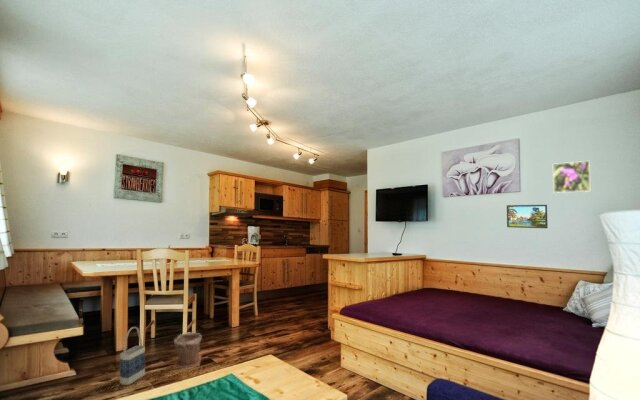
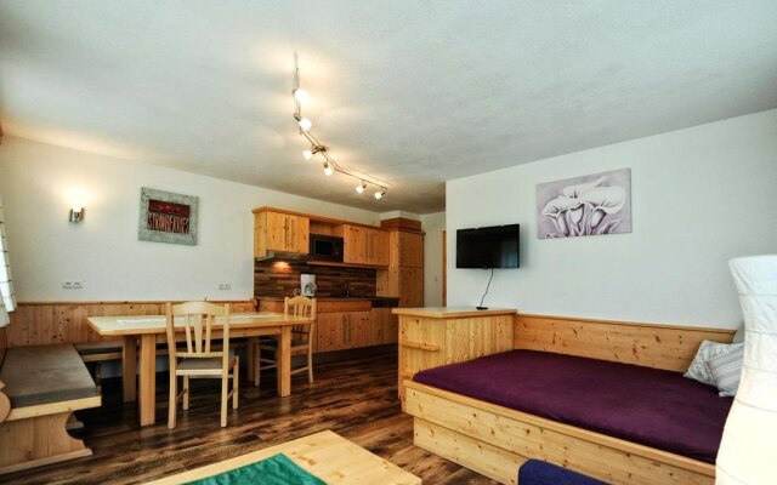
- bag [119,326,146,386]
- plant pot [172,331,202,369]
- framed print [506,204,549,229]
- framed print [552,160,592,194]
